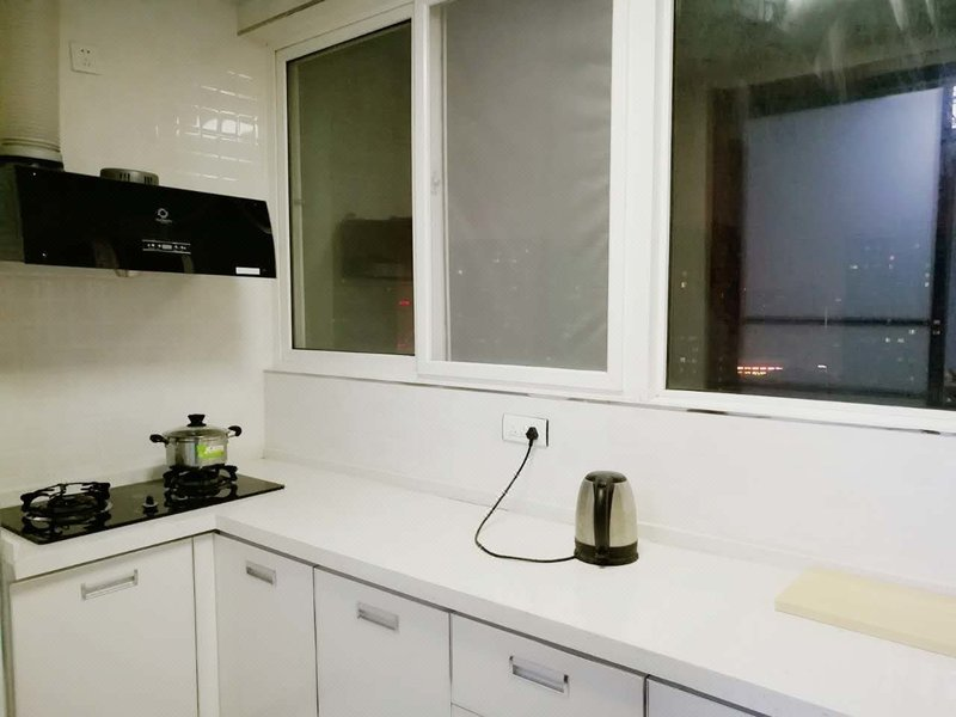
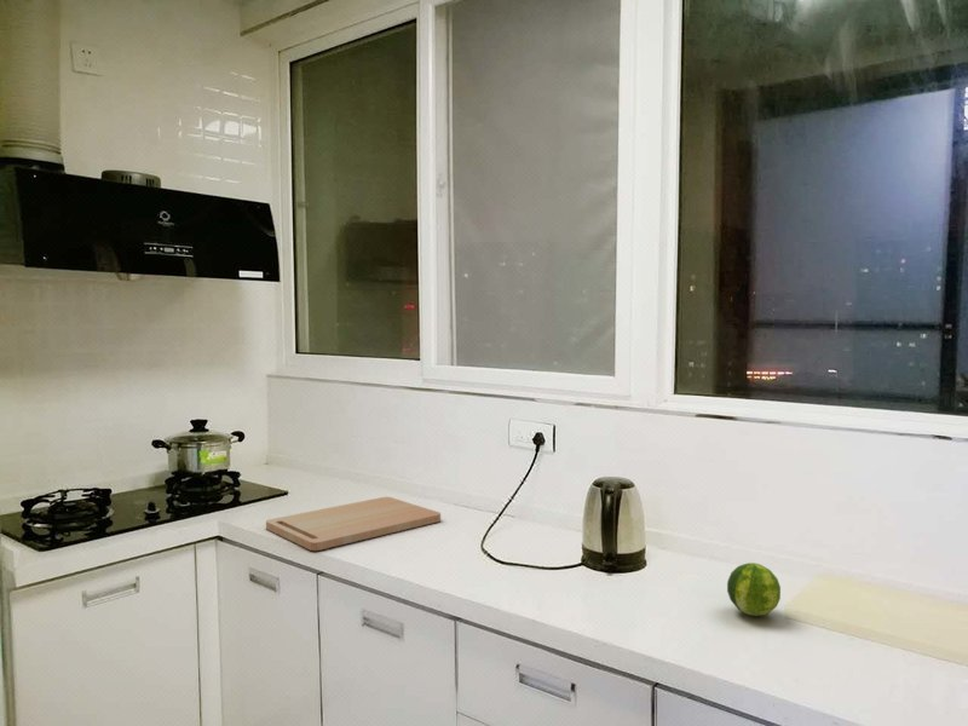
+ fruit [726,561,782,617]
+ cutting board [265,496,442,552]
